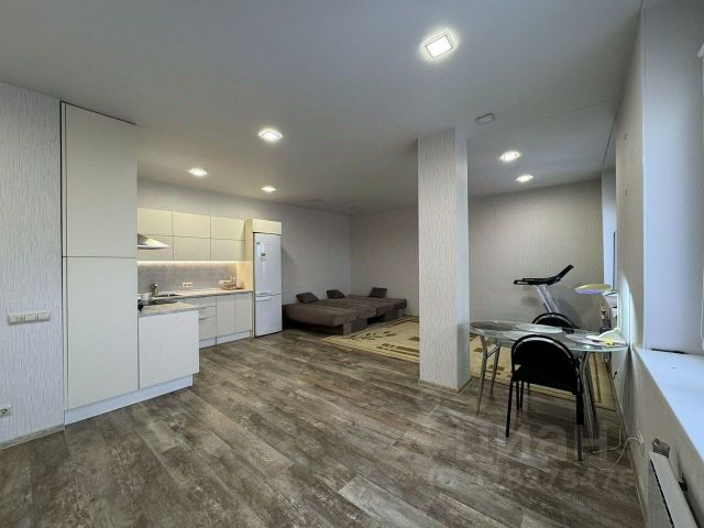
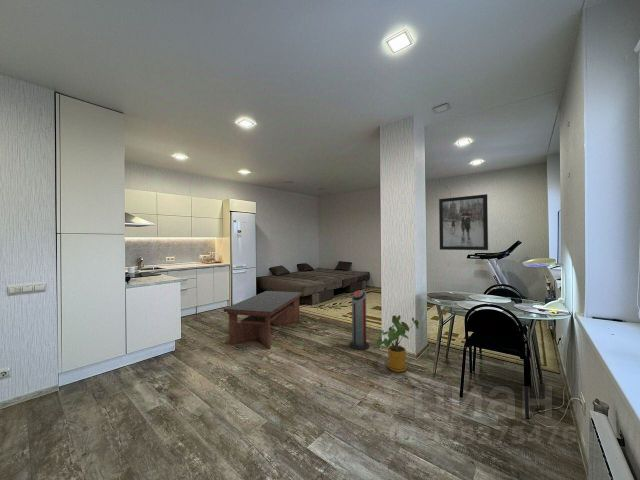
+ coffee table [223,290,303,350]
+ wall art [438,193,489,251]
+ house plant [373,314,420,373]
+ air purifier [349,289,370,351]
